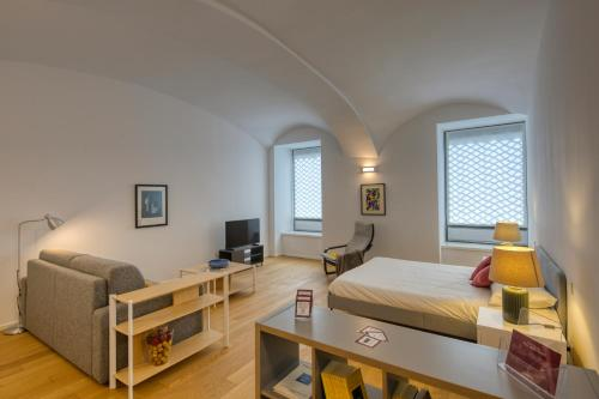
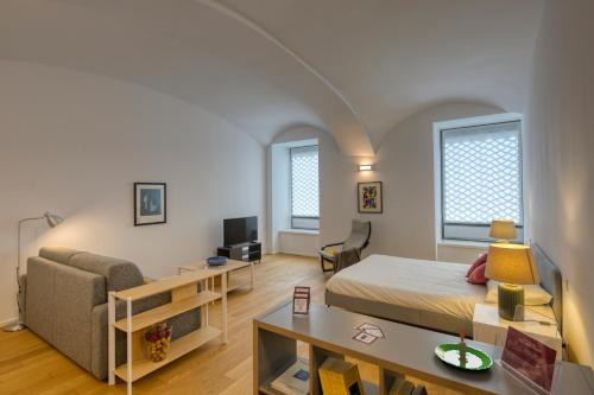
+ candle [434,326,493,370]
